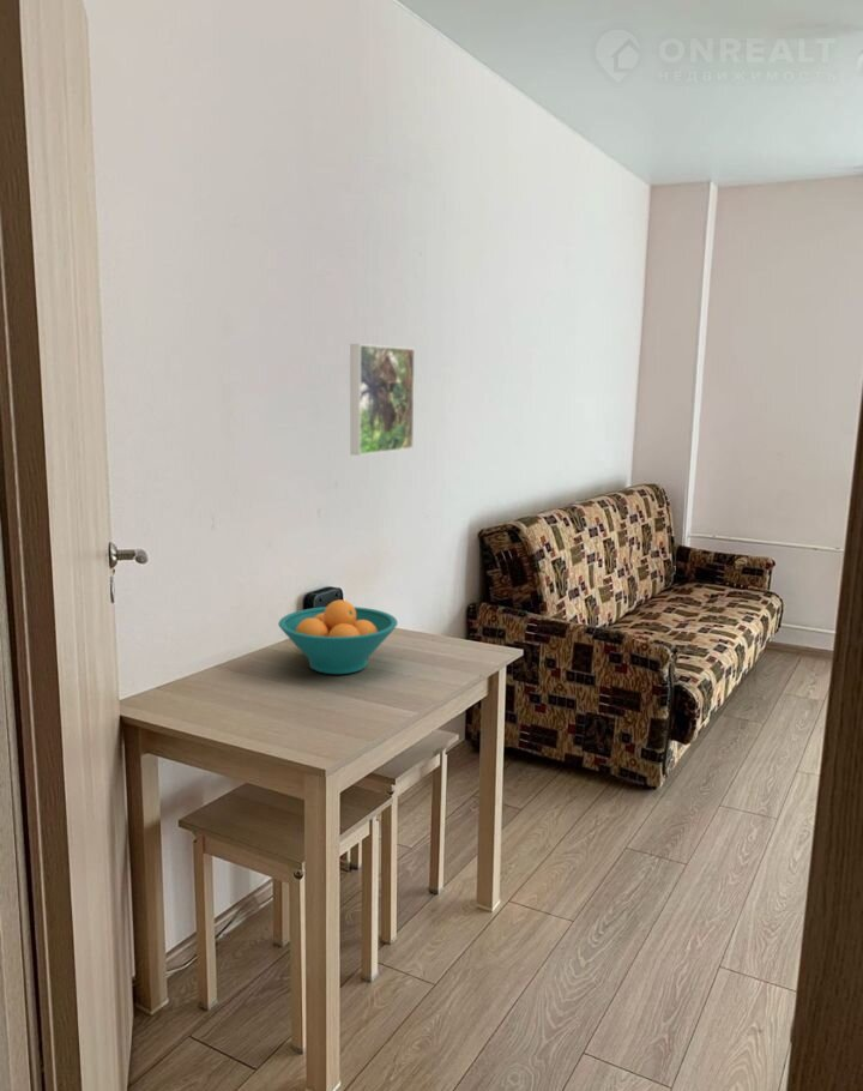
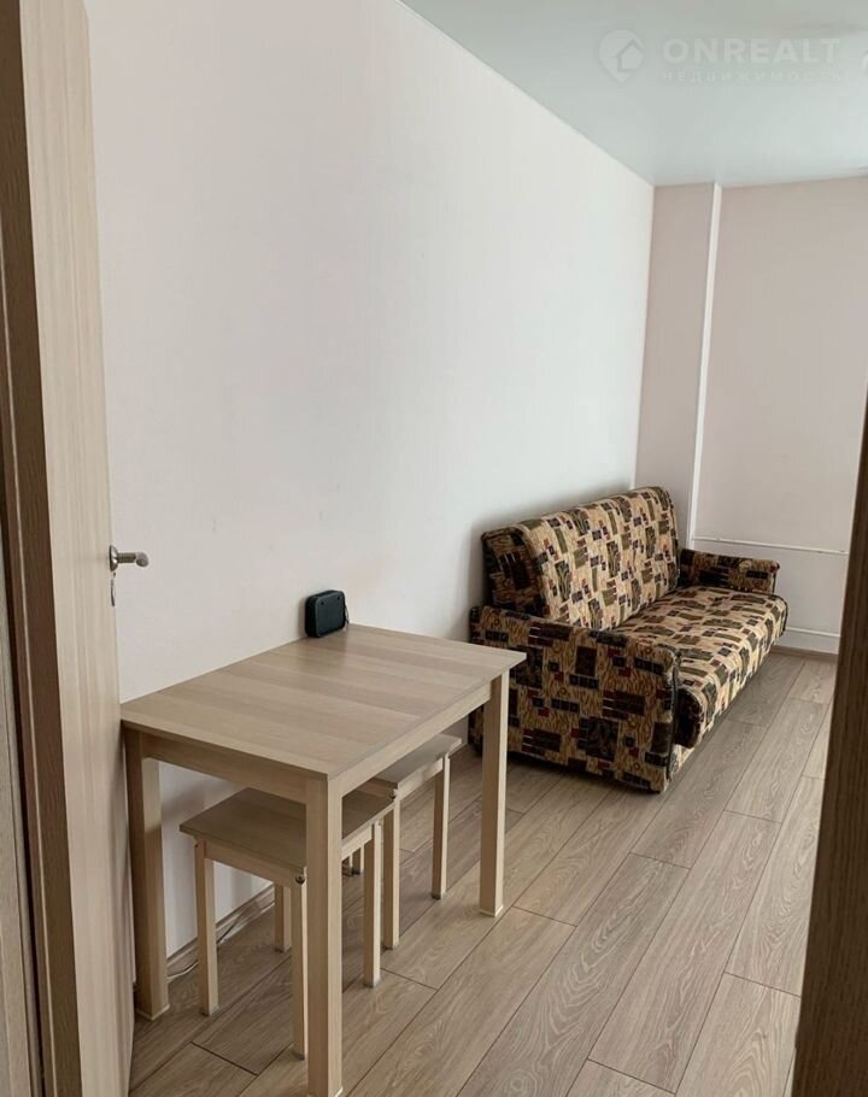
- fruit bowl [277,598,399,675]
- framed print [349,343,416,457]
